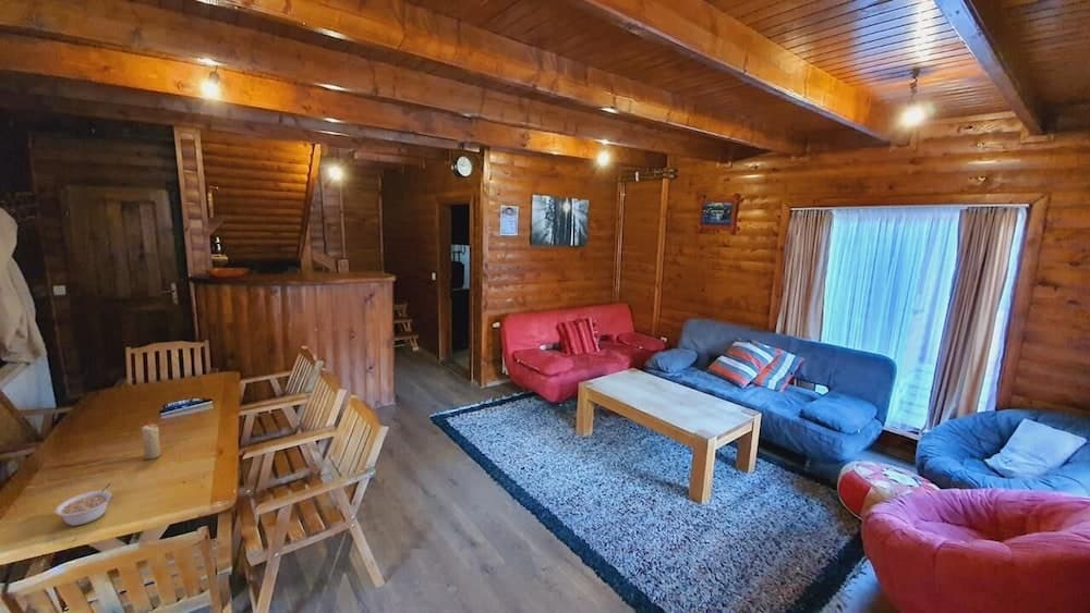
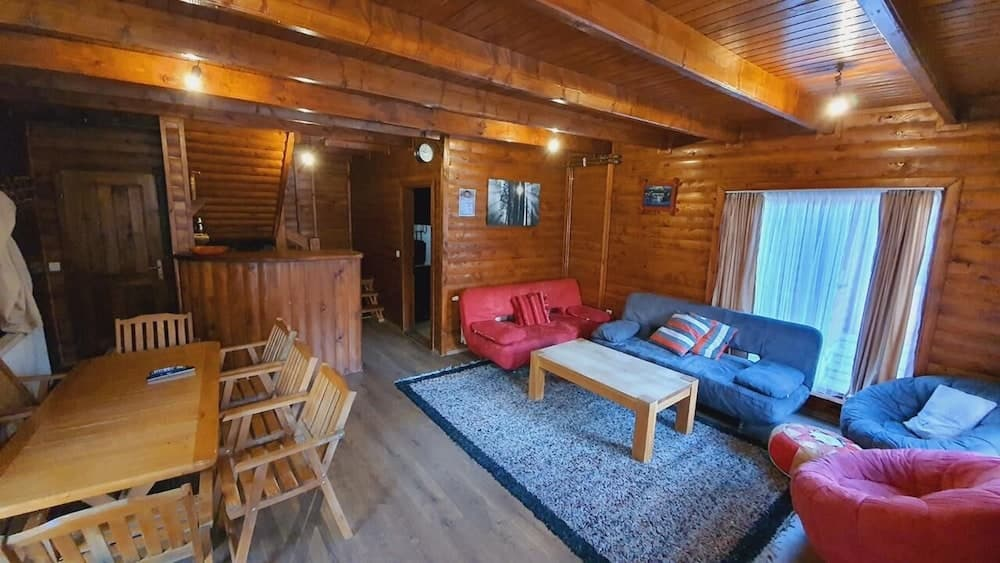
- legume [53,482,113,527]
- candle [141,419,161,461]
